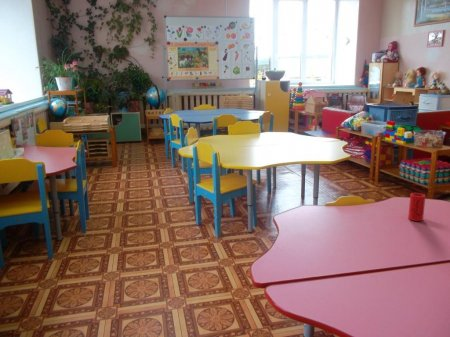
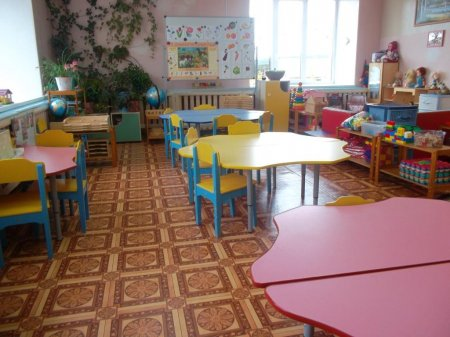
- cup [407,192,427,222]
